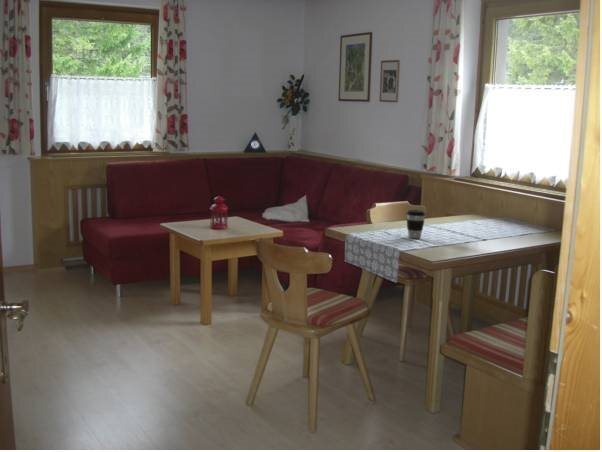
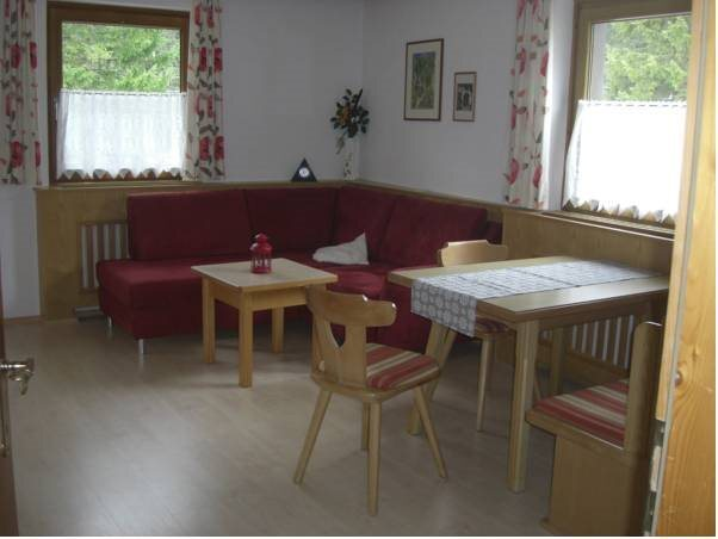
- coffee cup [405,209,426,239]
